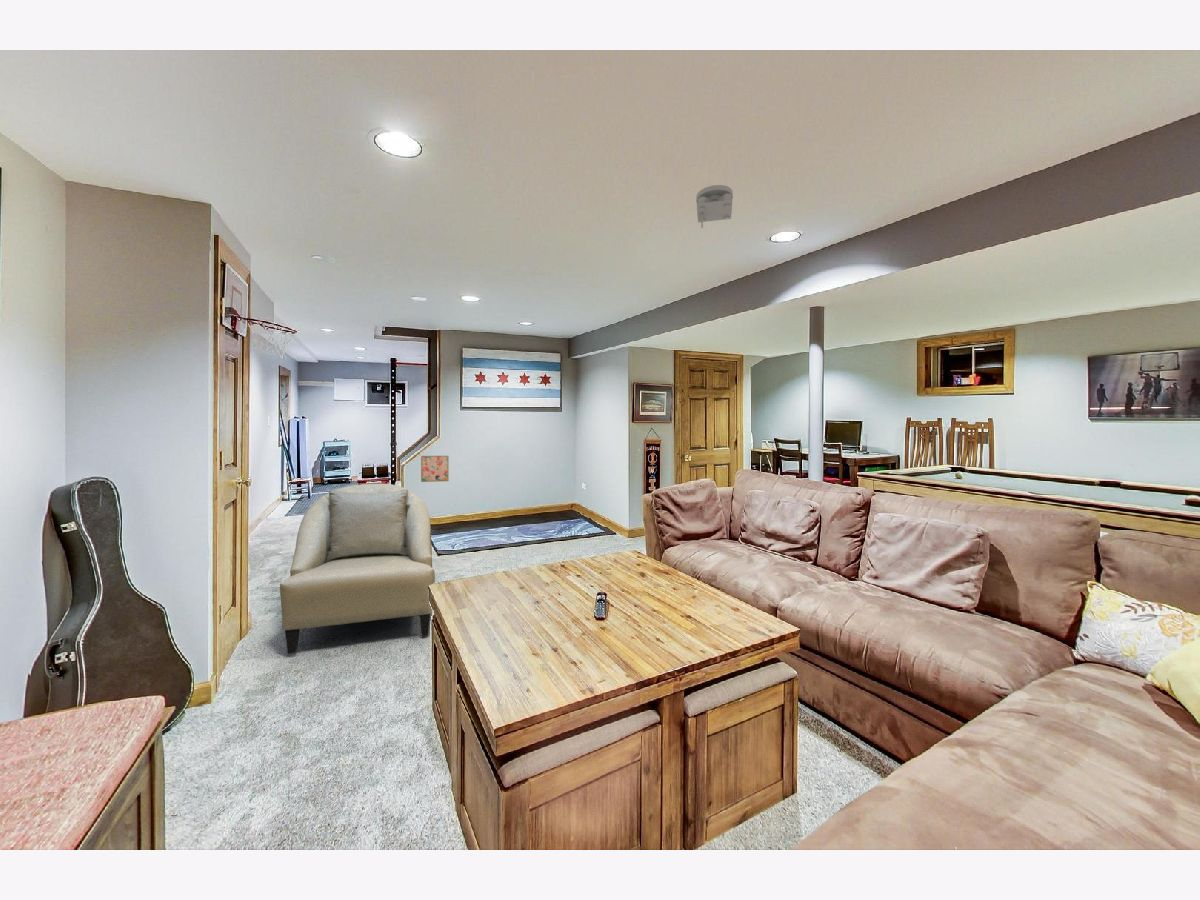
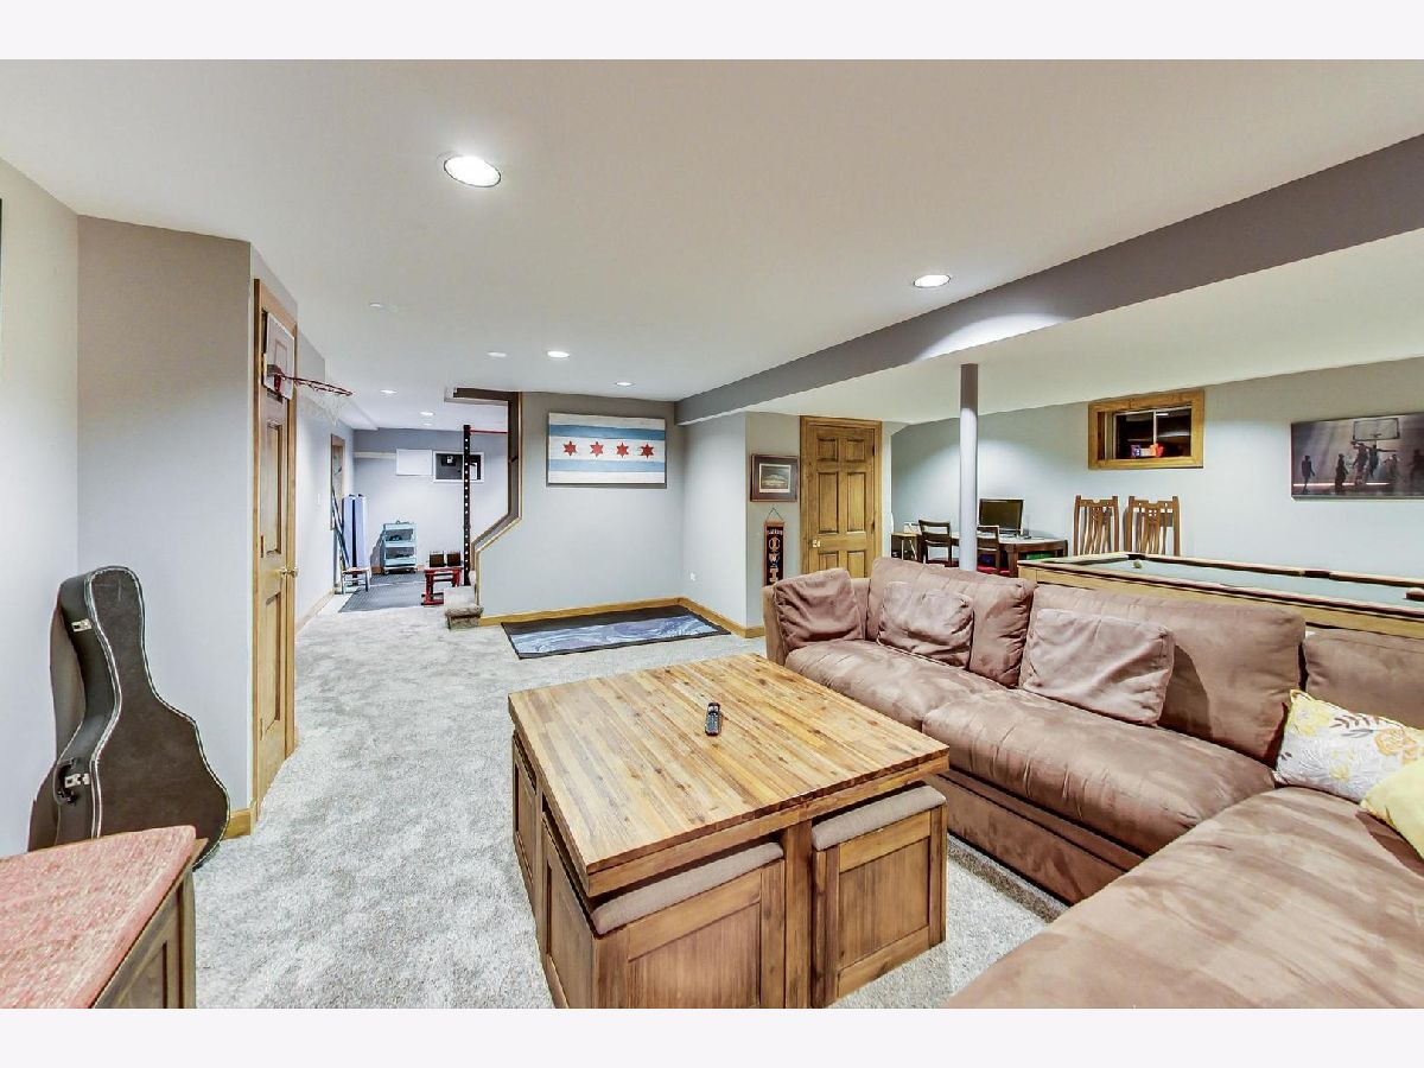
- armchair [279,483,436,655]
- smoke detector [695,184,734,229]
- wall art [420,455,450,483]
